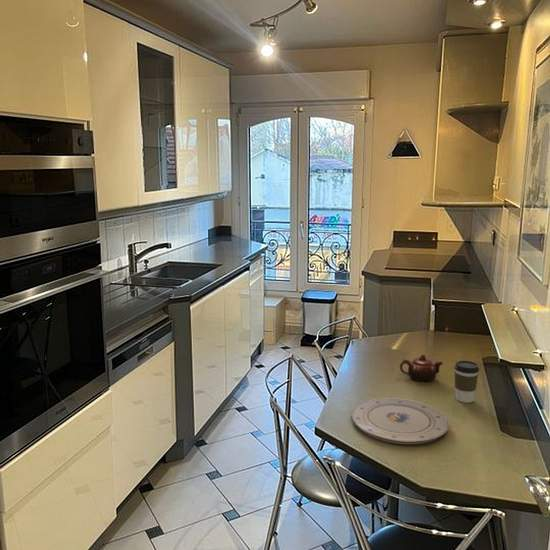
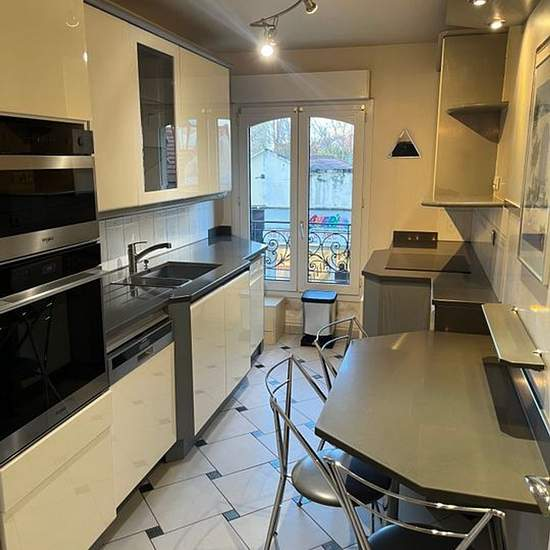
- teapot [399,354,444,382]
- coffee cup [453,360,480,404]
- plate [351,397,450,445]
